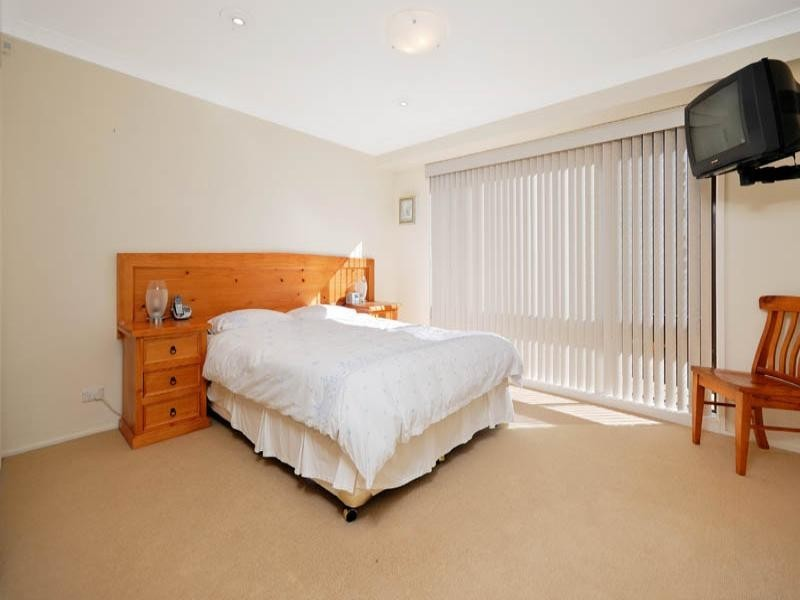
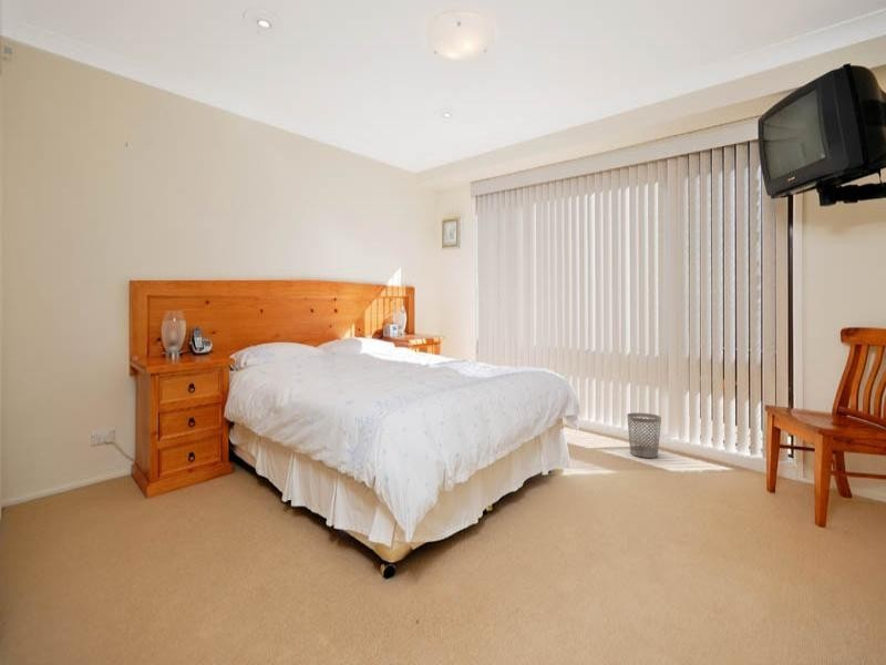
+ wastebasket [626,412,662,459]
